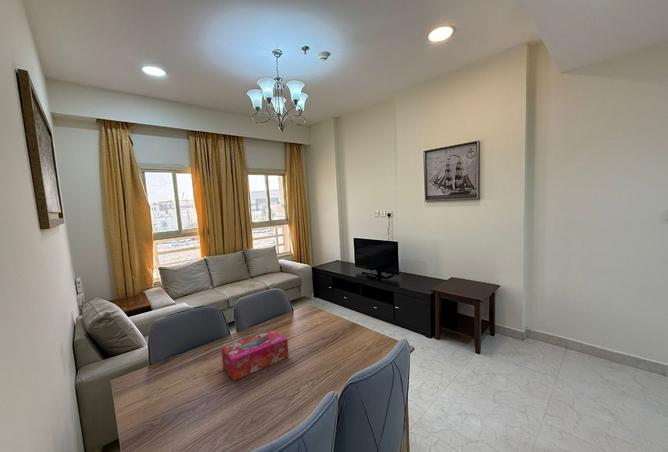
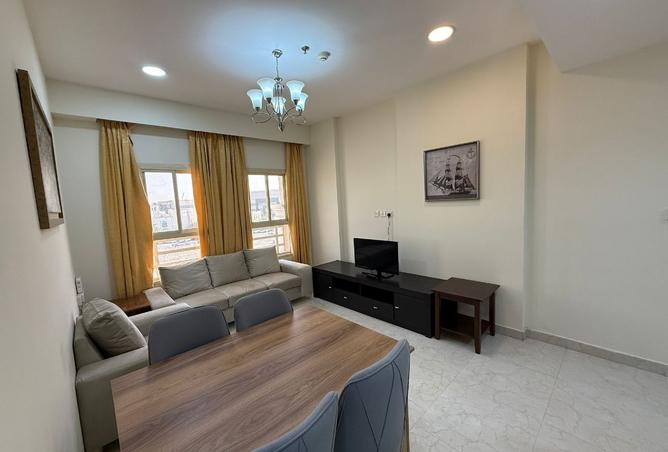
- tissue box [220,329,290,382]
